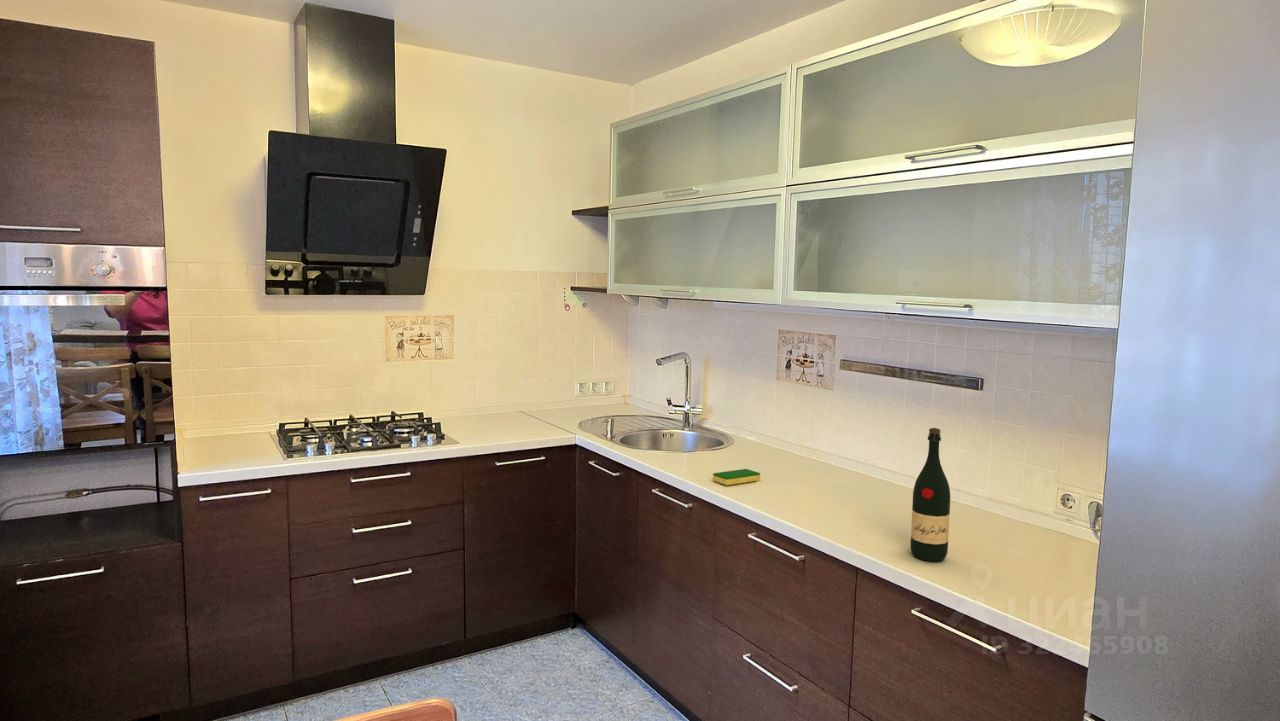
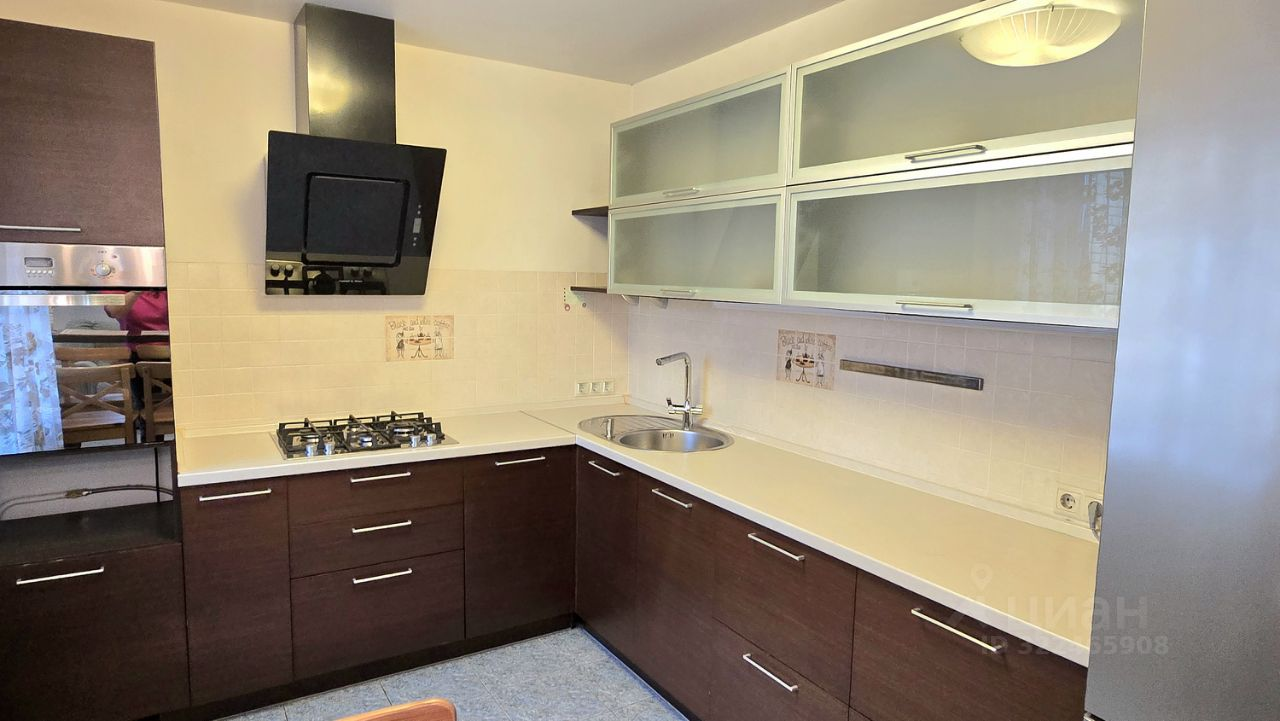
- dish sponge [712,468,761,486]
- wine bottle [910,427,951,563]
